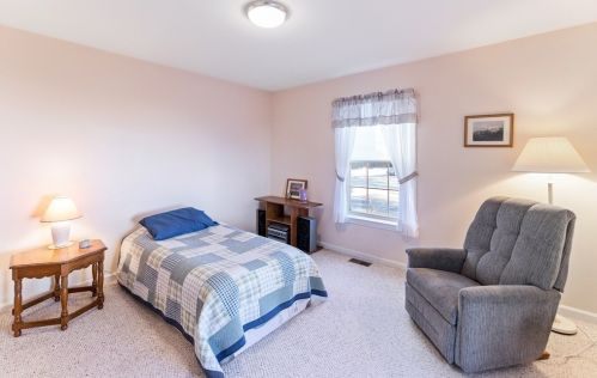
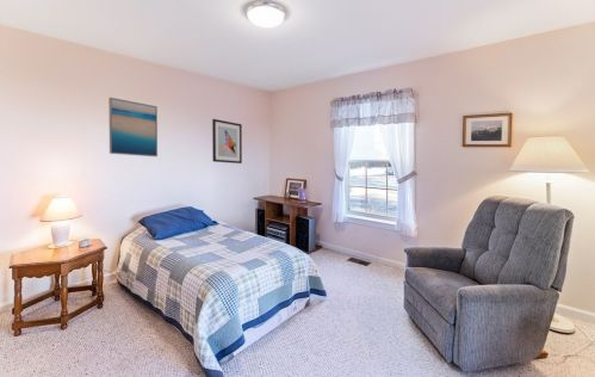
+ wall art [107,97,159,157]
+ wall art [211,118,243,165]
